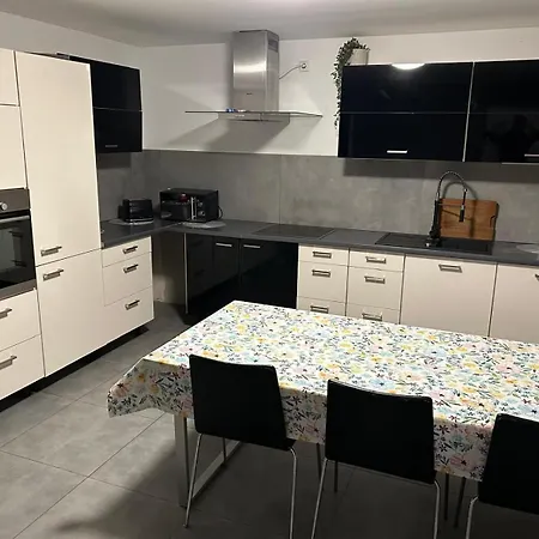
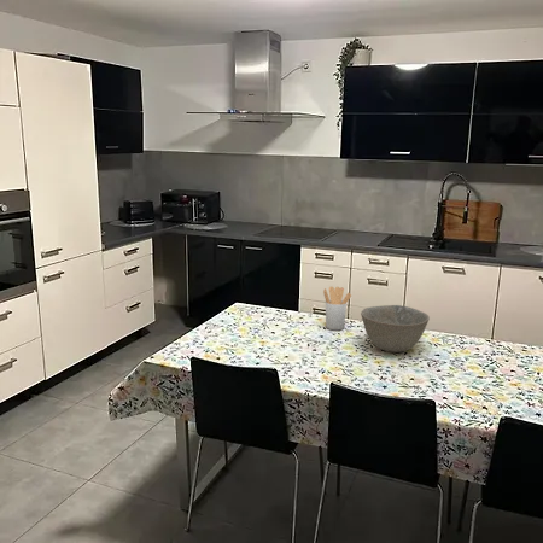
+ bowl [360,304,431,354]
+ utensil holder [322,285,352,331]
